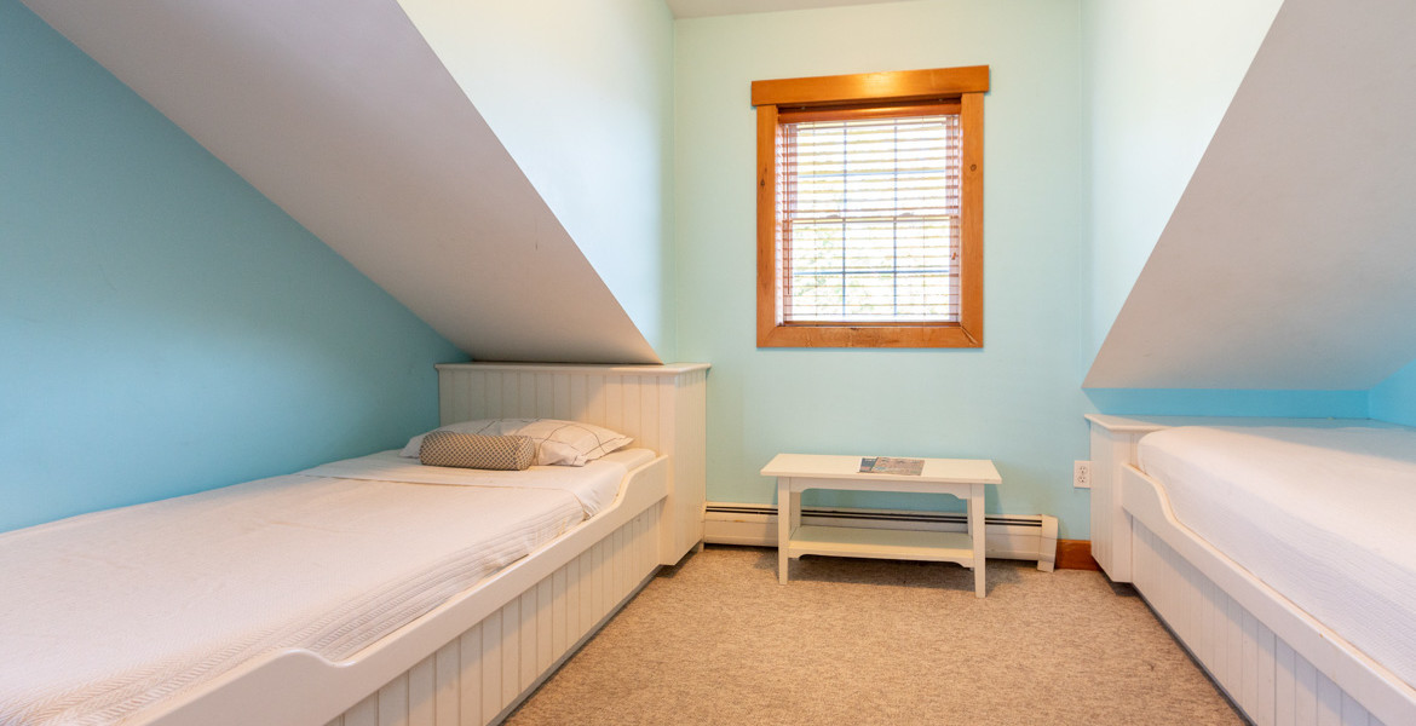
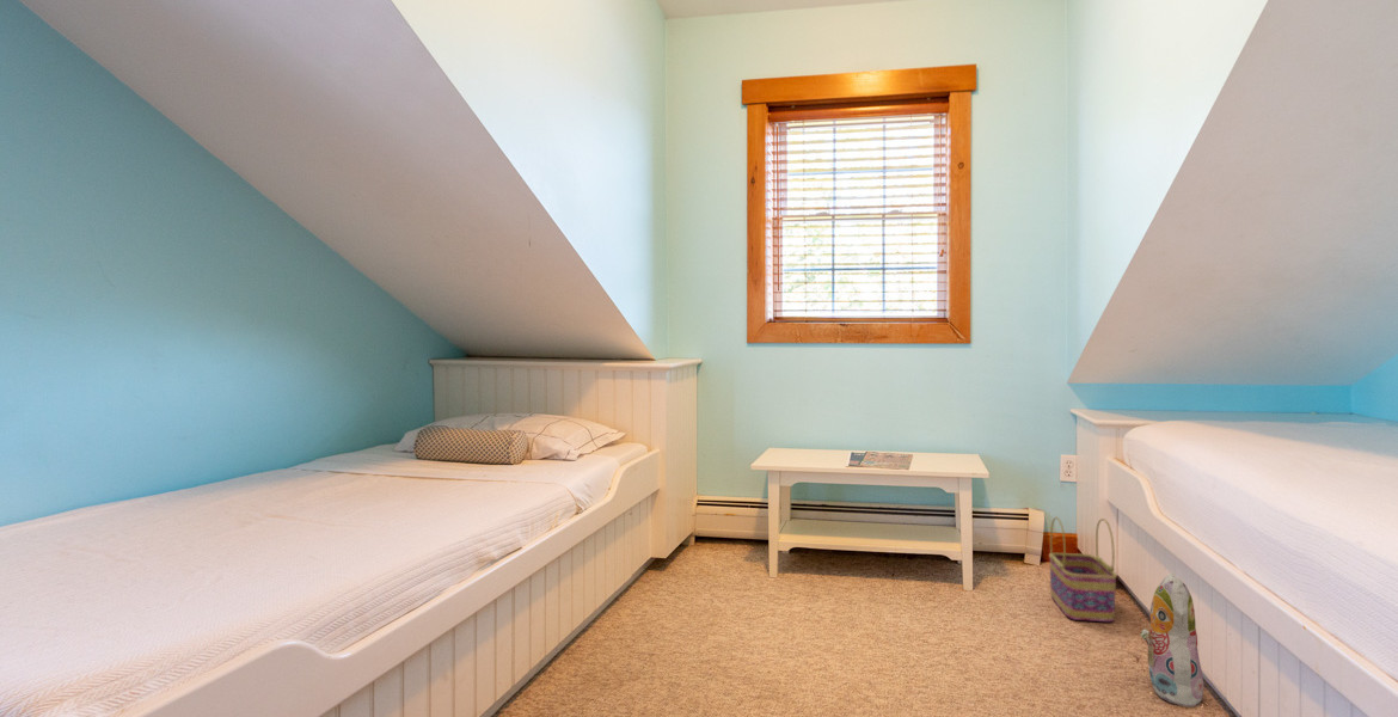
+ plush toy [1140,572,1204,707]
+ basket [1048,516,1118,623]
